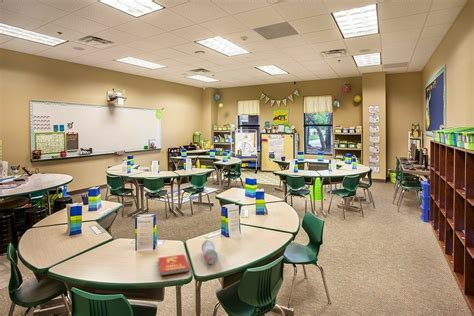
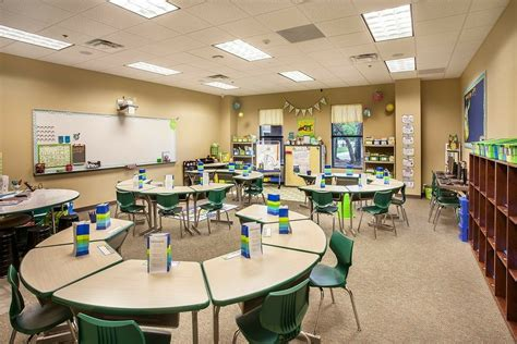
- pencil case [201,239,219,265]
- book [157,253,191,276]
